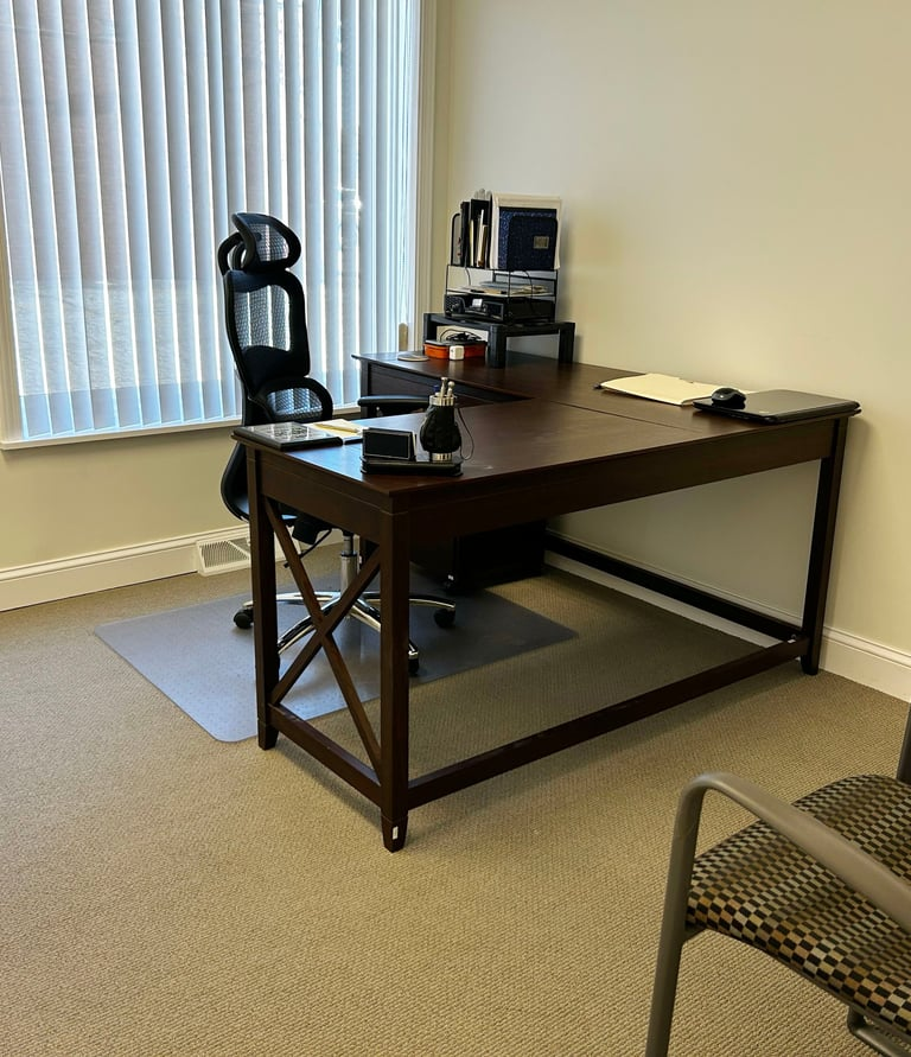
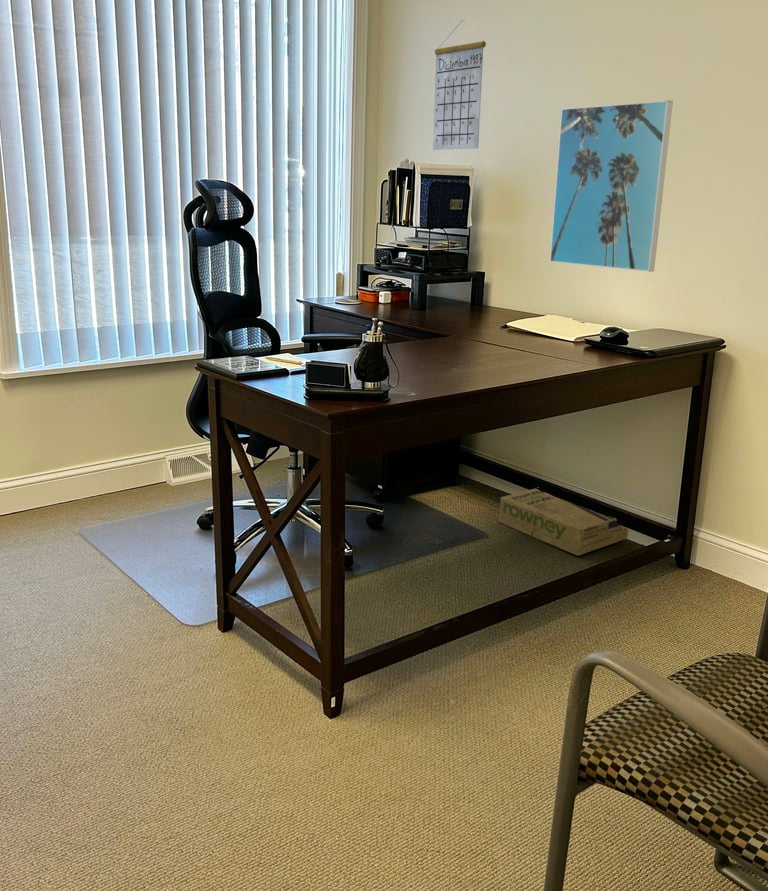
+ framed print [549,99,674,273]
+ cardboard box [498,487,629,557]
+ calendar [432,19,487,151]
